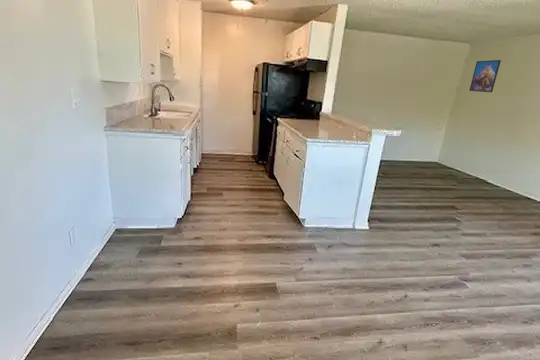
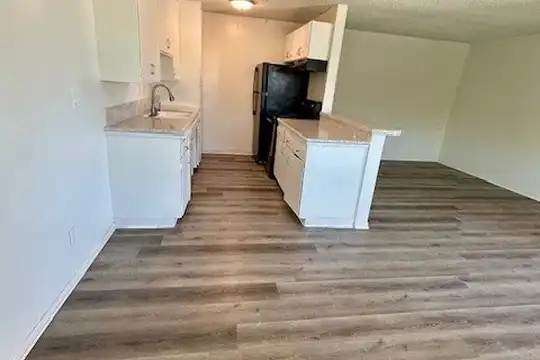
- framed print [468,59,502,93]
